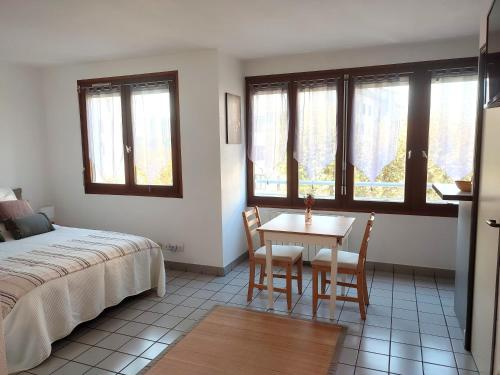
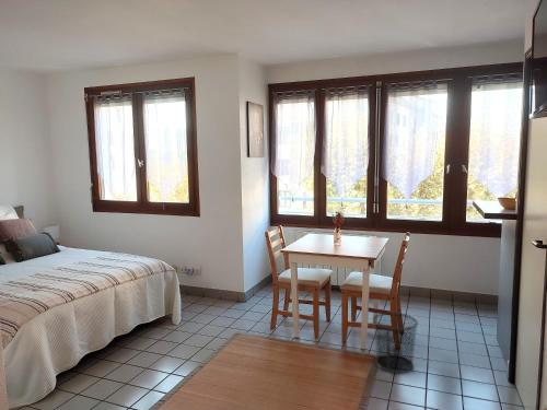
+ waste bin [372,312,419,374]
